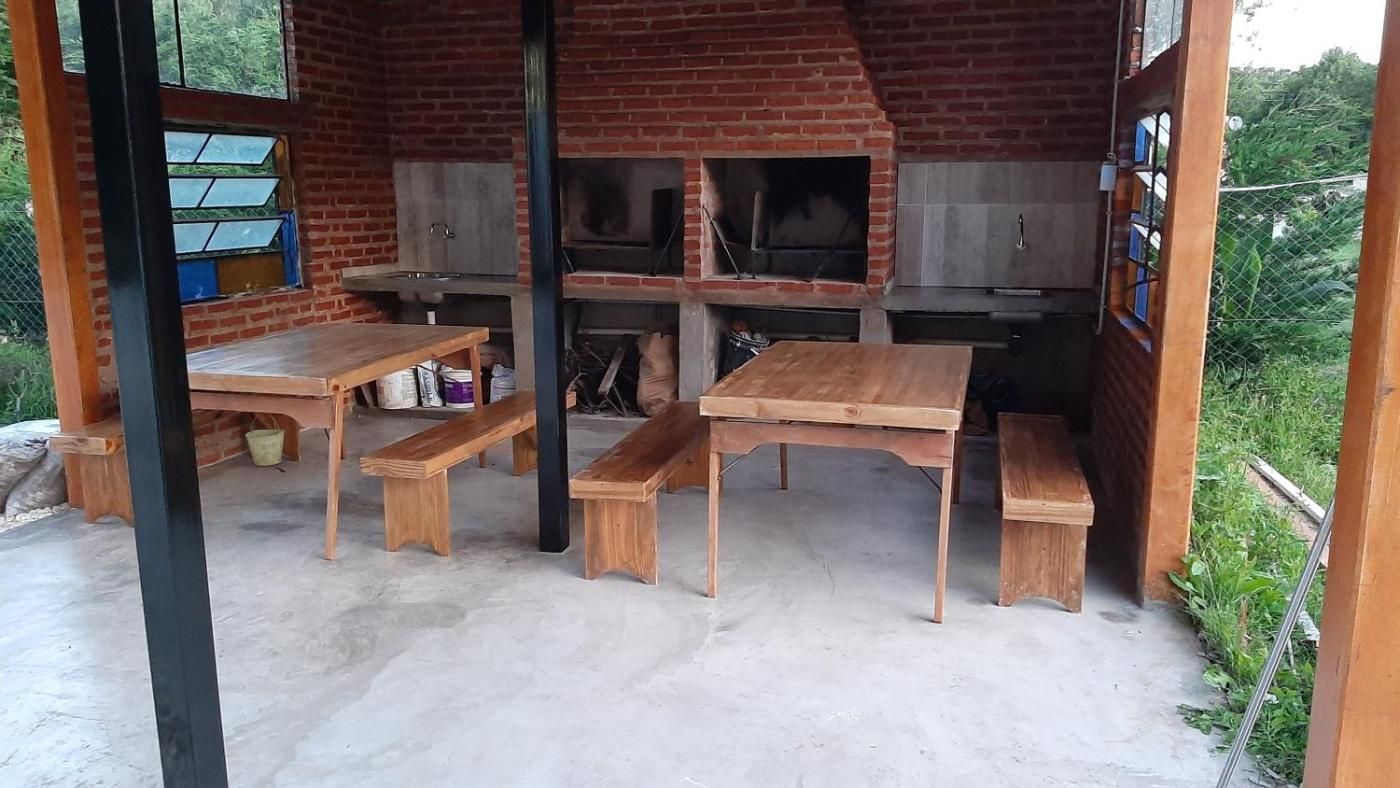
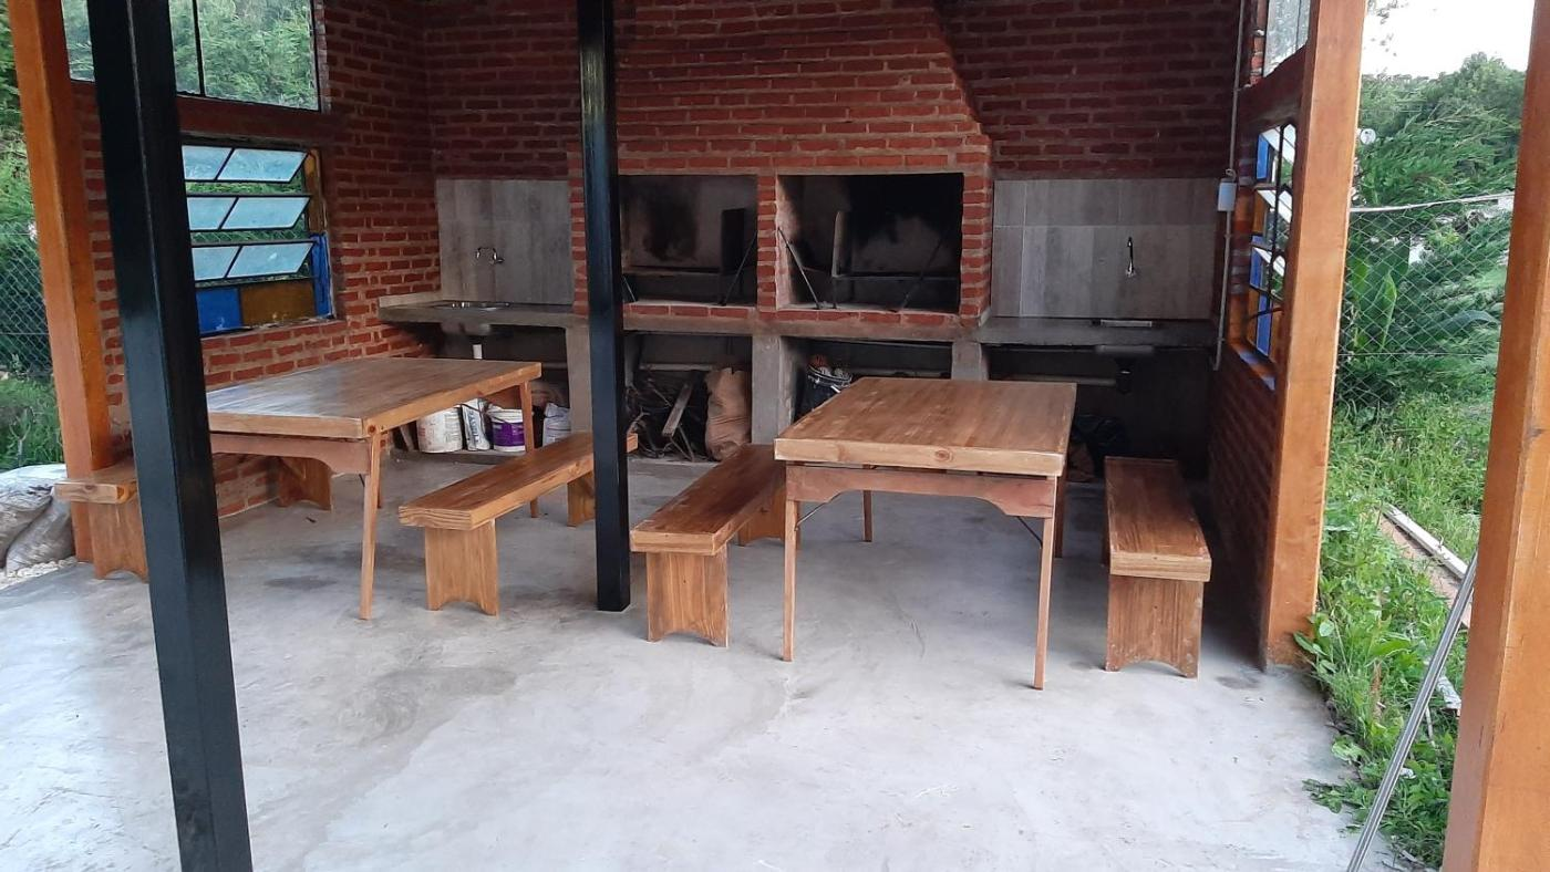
- bucket [244,413,286,467]
